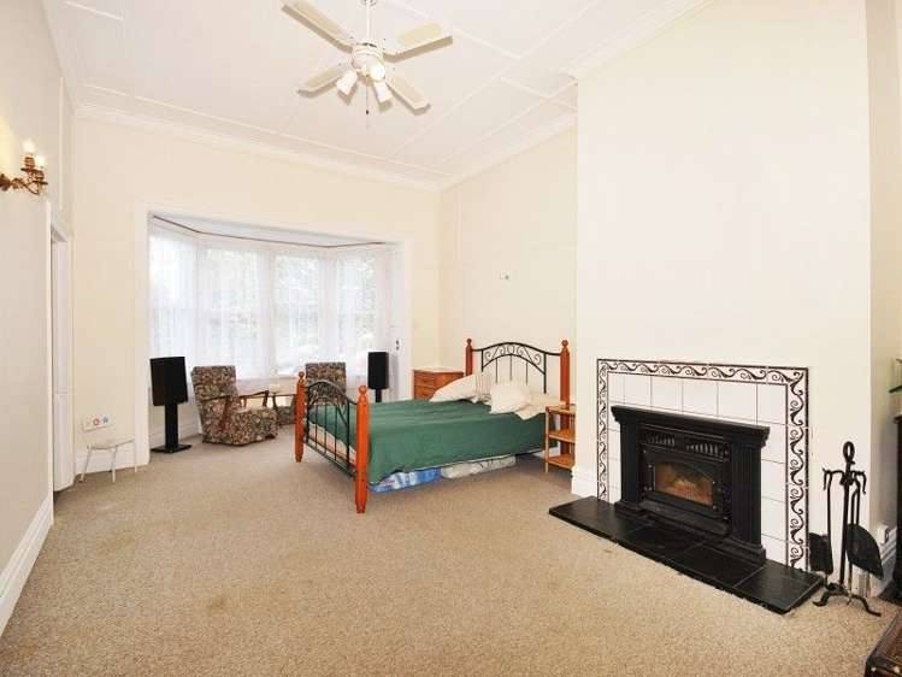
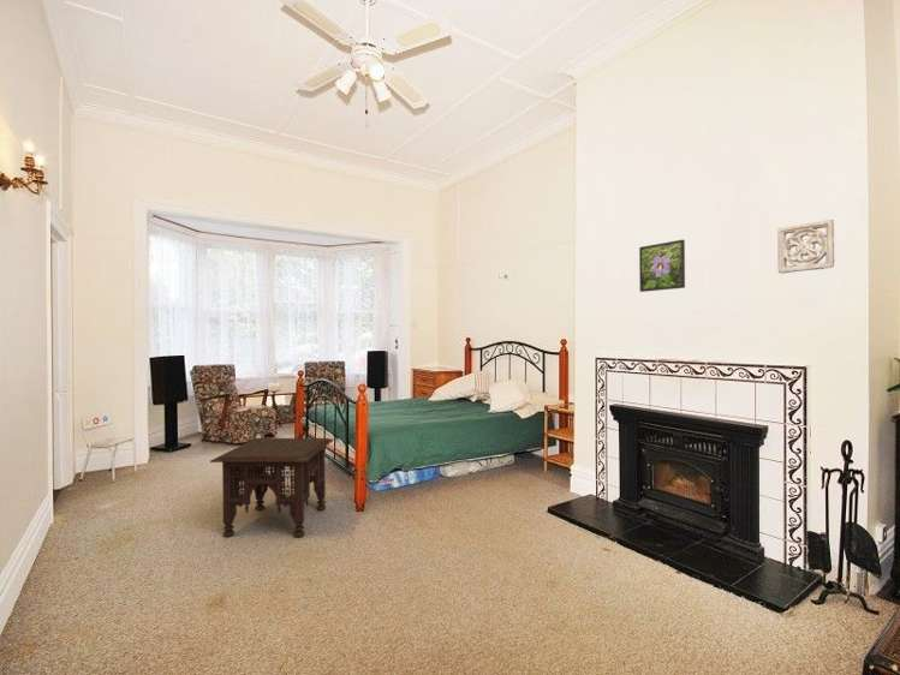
+ wall ornament [776,219,835,275]
+ side table [209,437,334,538]
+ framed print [638,239,686,293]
